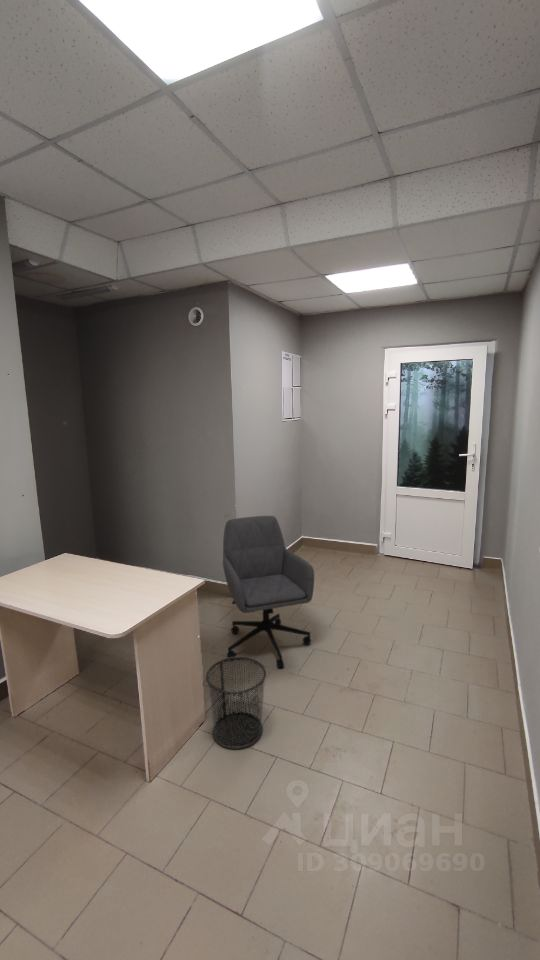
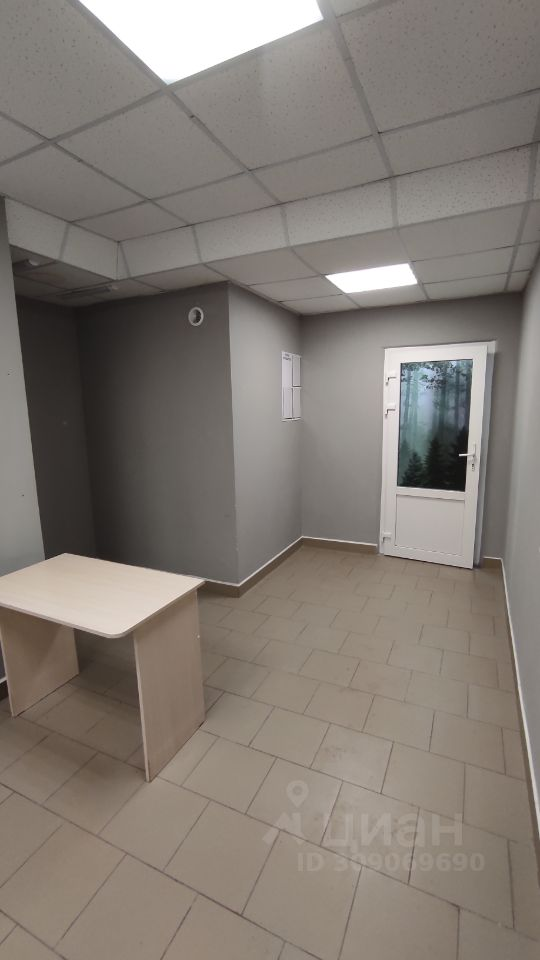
- office chair [222,515,315,669]
- waste bin [205,656,267,750]
